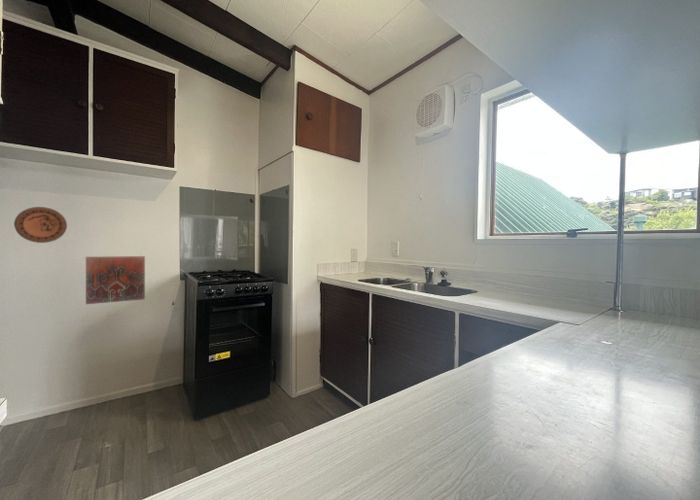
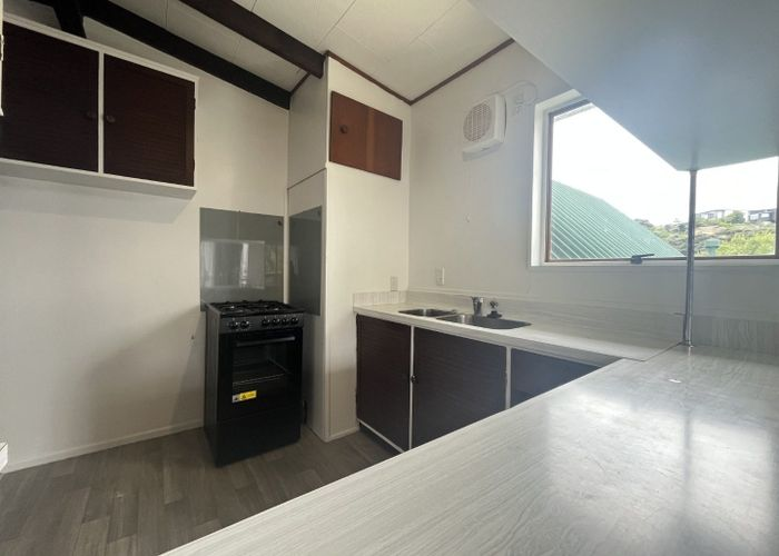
- decorative plate [13,206,68,244]
- decorative tile [85,255,146,305]
